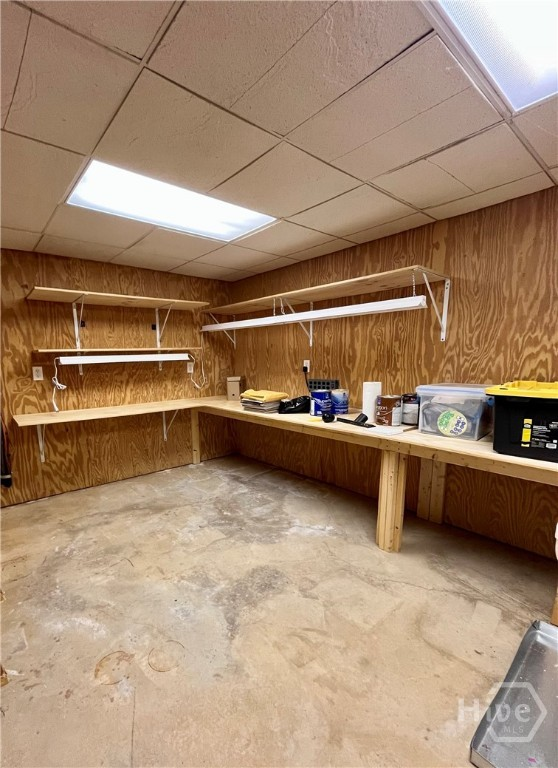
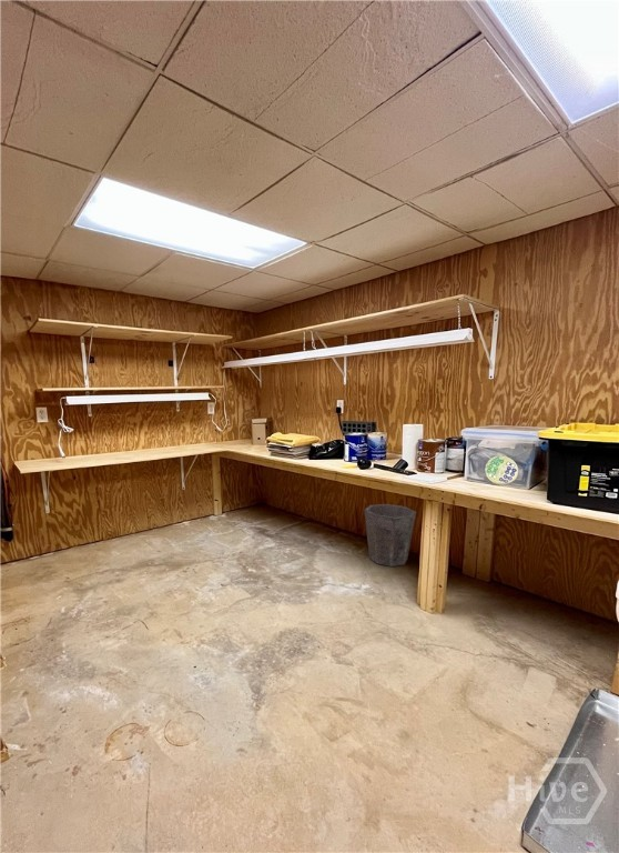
+ waste bin [364,503,417,568]
